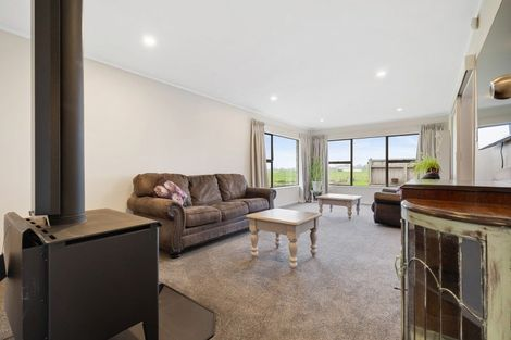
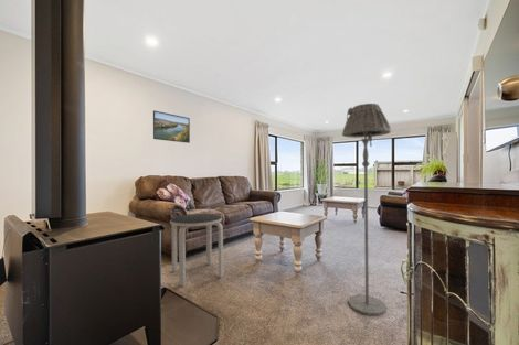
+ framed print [152,109,191,144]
+ side table [169,213,224,288]
+ floor lamp [341,103,392,316]
